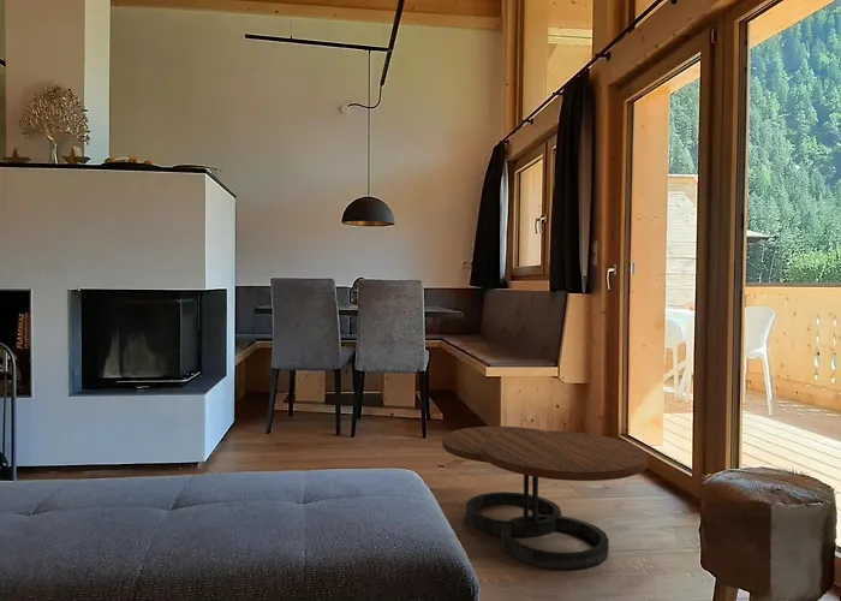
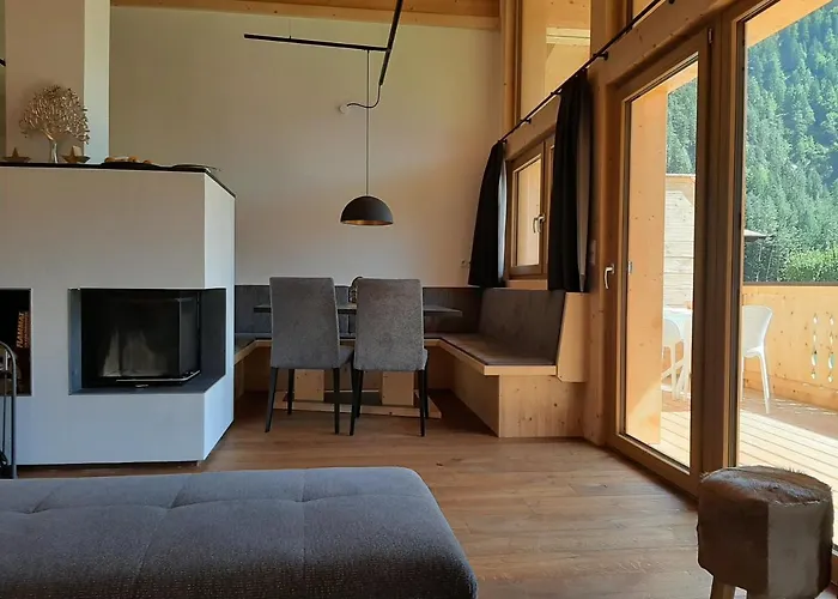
- coffee table [441,426,649,571]
